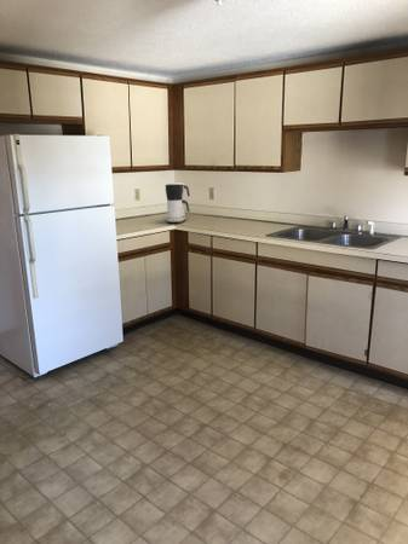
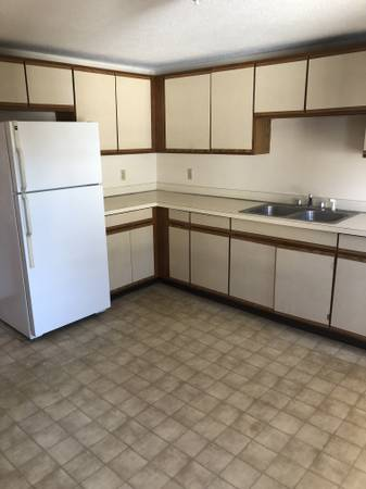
- coffee maker [165,181,191,225]
